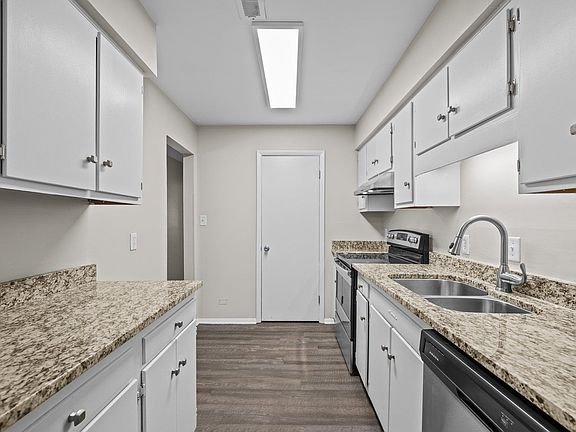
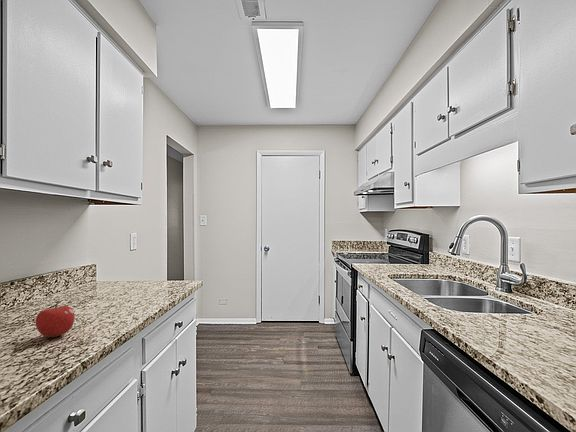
+ fruit [35,301,76,338]
